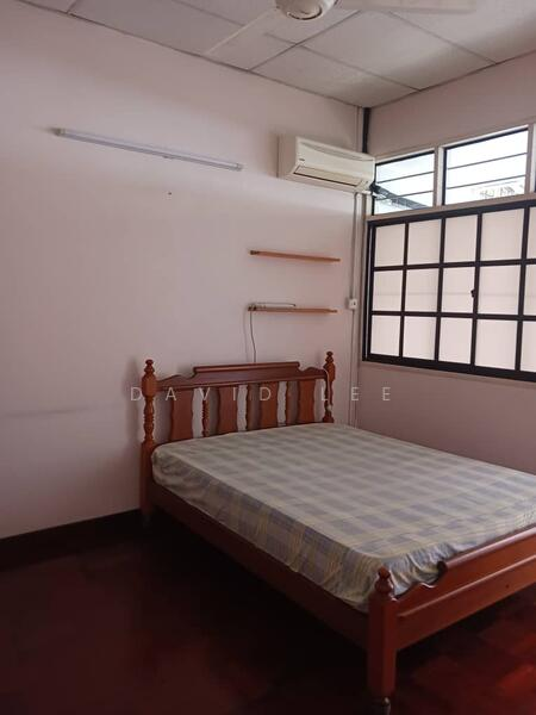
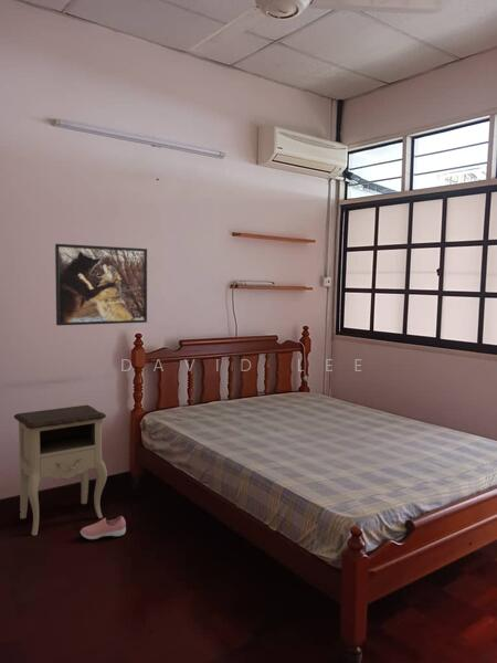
+ nightstand [13,404,108,536]
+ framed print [54,243,148,327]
+ shoe [80,515,127,540]
